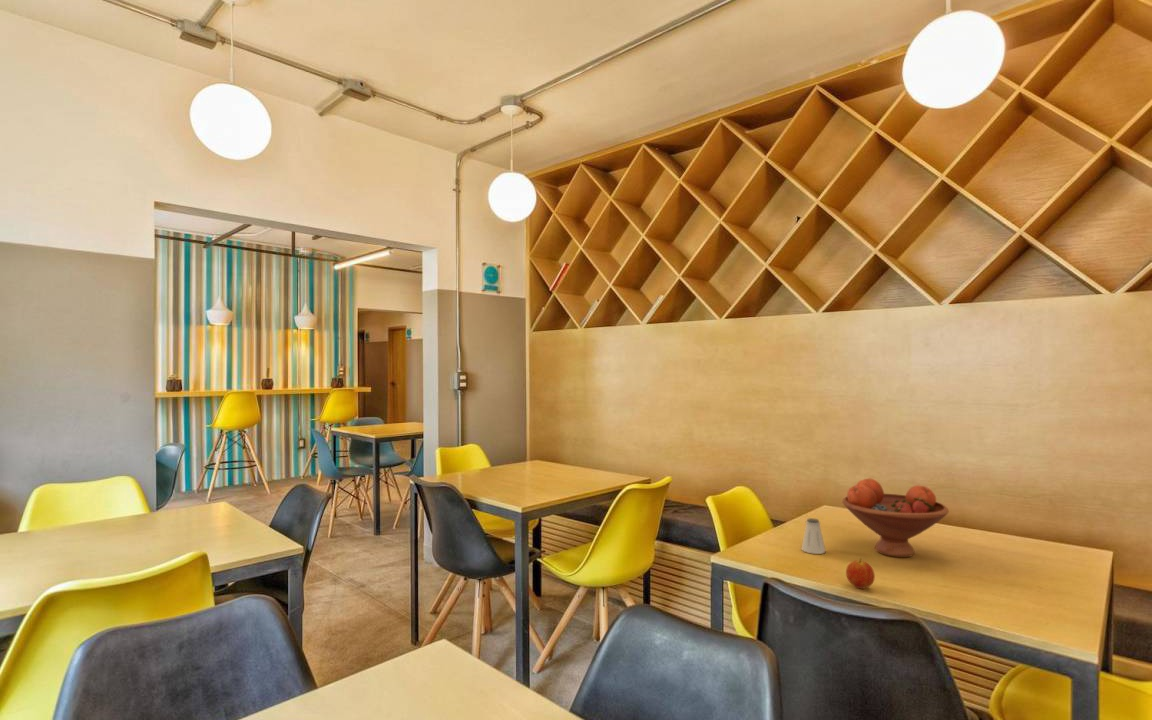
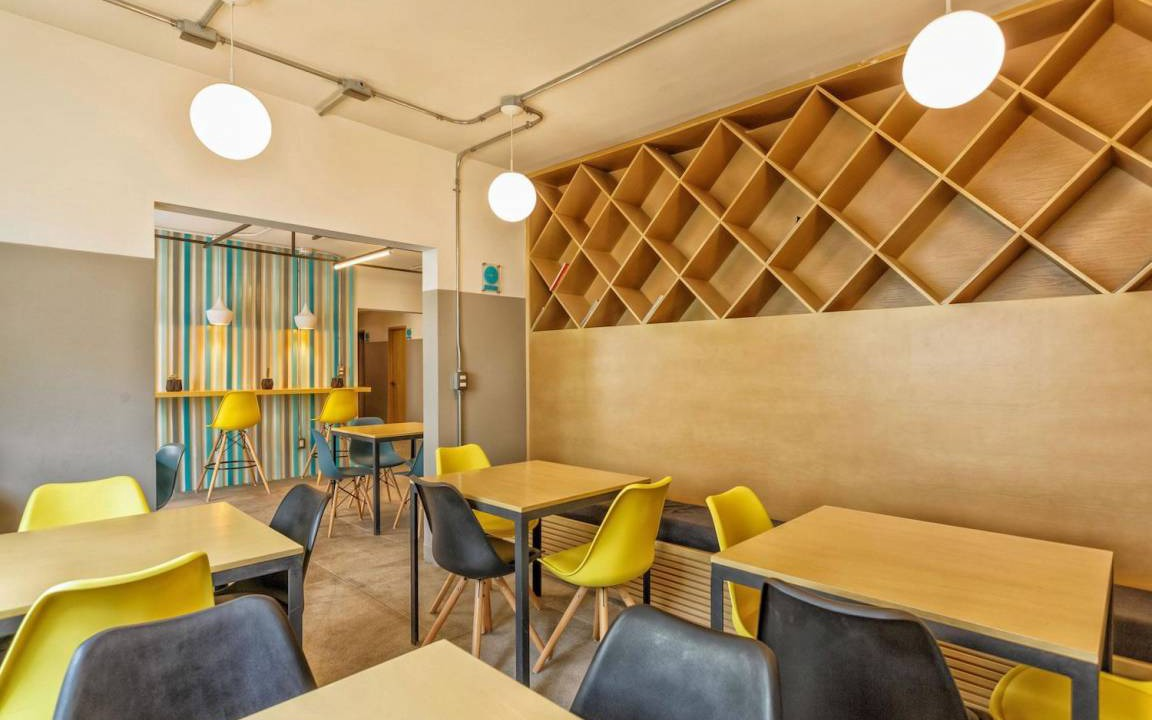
- saltshaker [801,517,827,555]
- fruit bowl [841,477,950,558]
- fruit [845,557,876,590]
